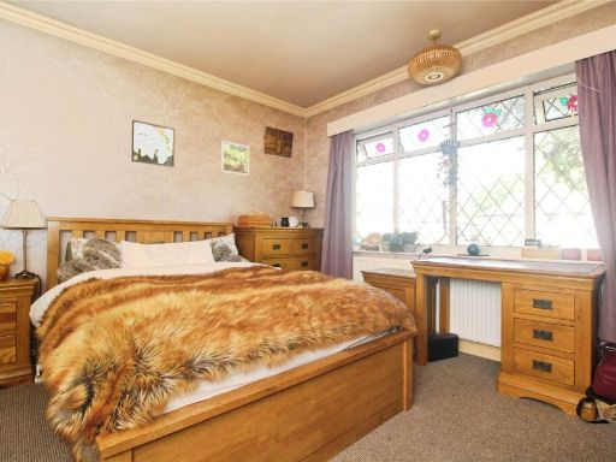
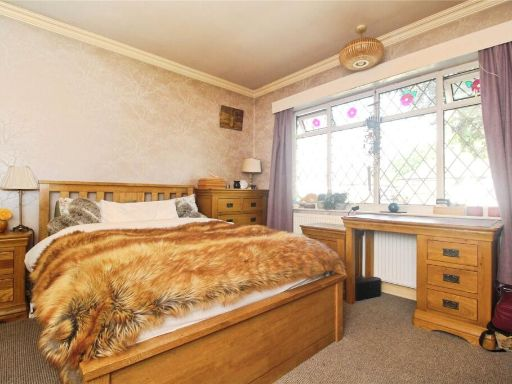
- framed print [220,140,250,177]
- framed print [130,119,176,168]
